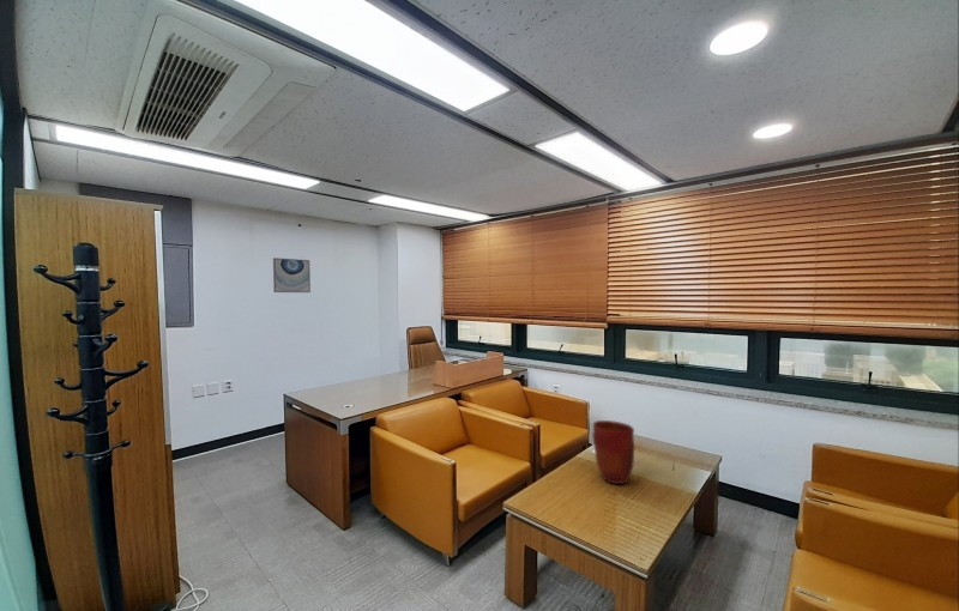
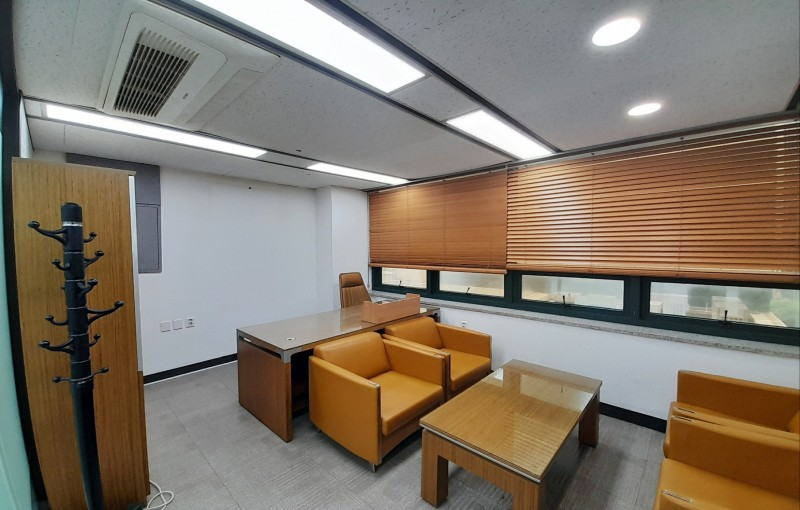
- wall art [272,256,312,294]
- vase [591,419,635,485]
